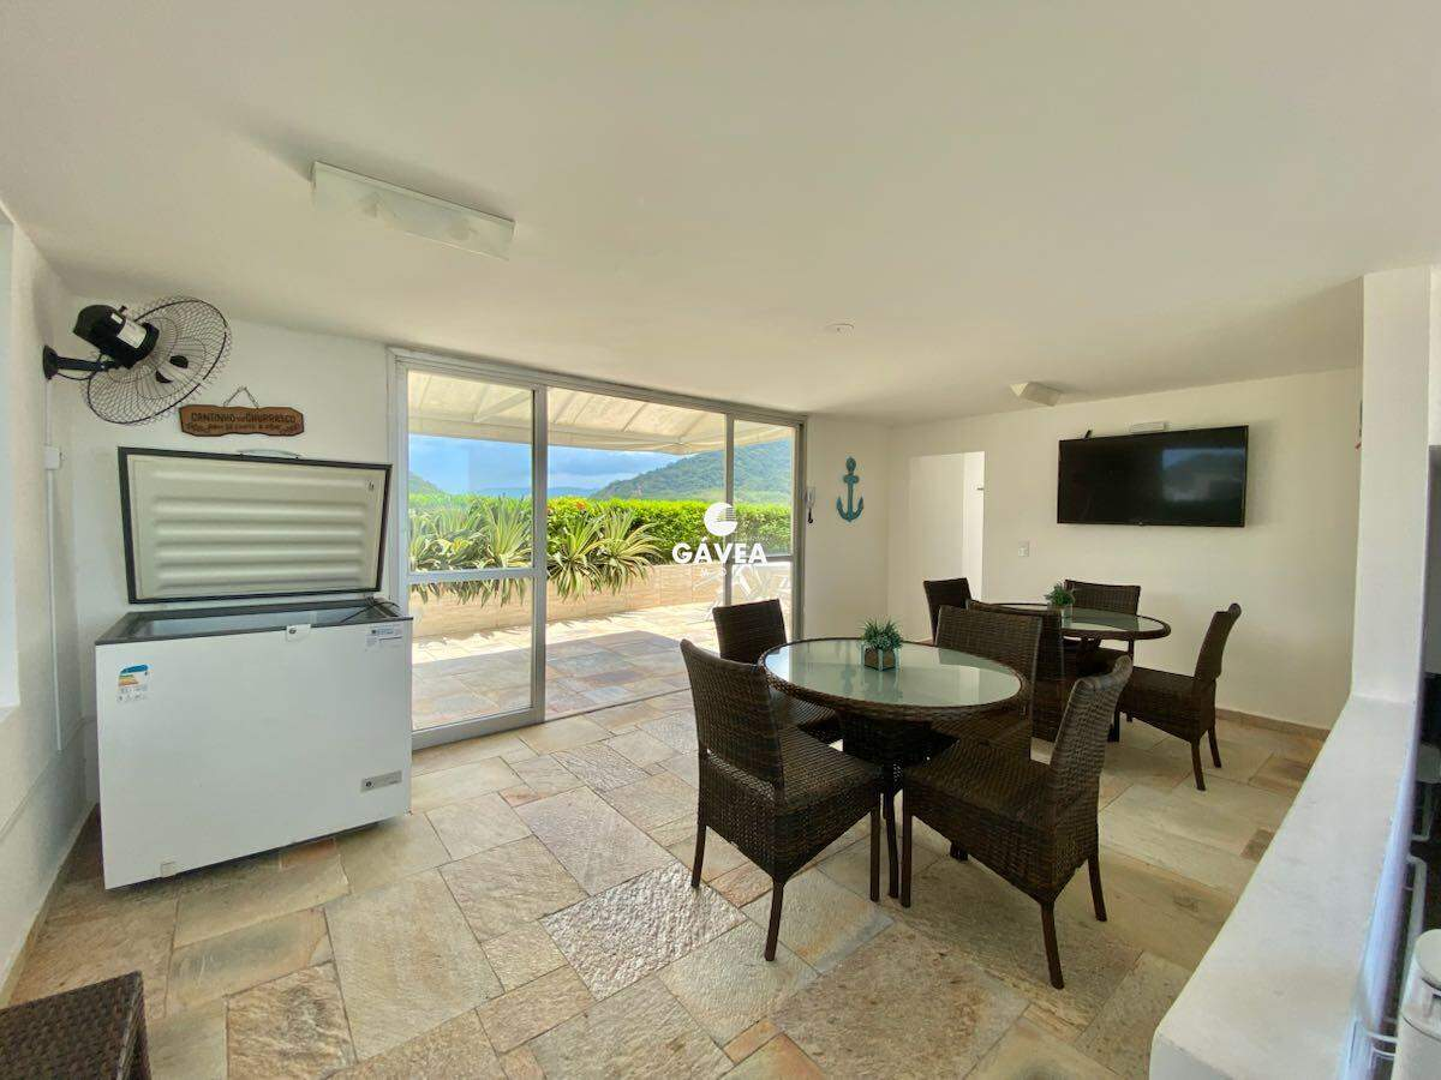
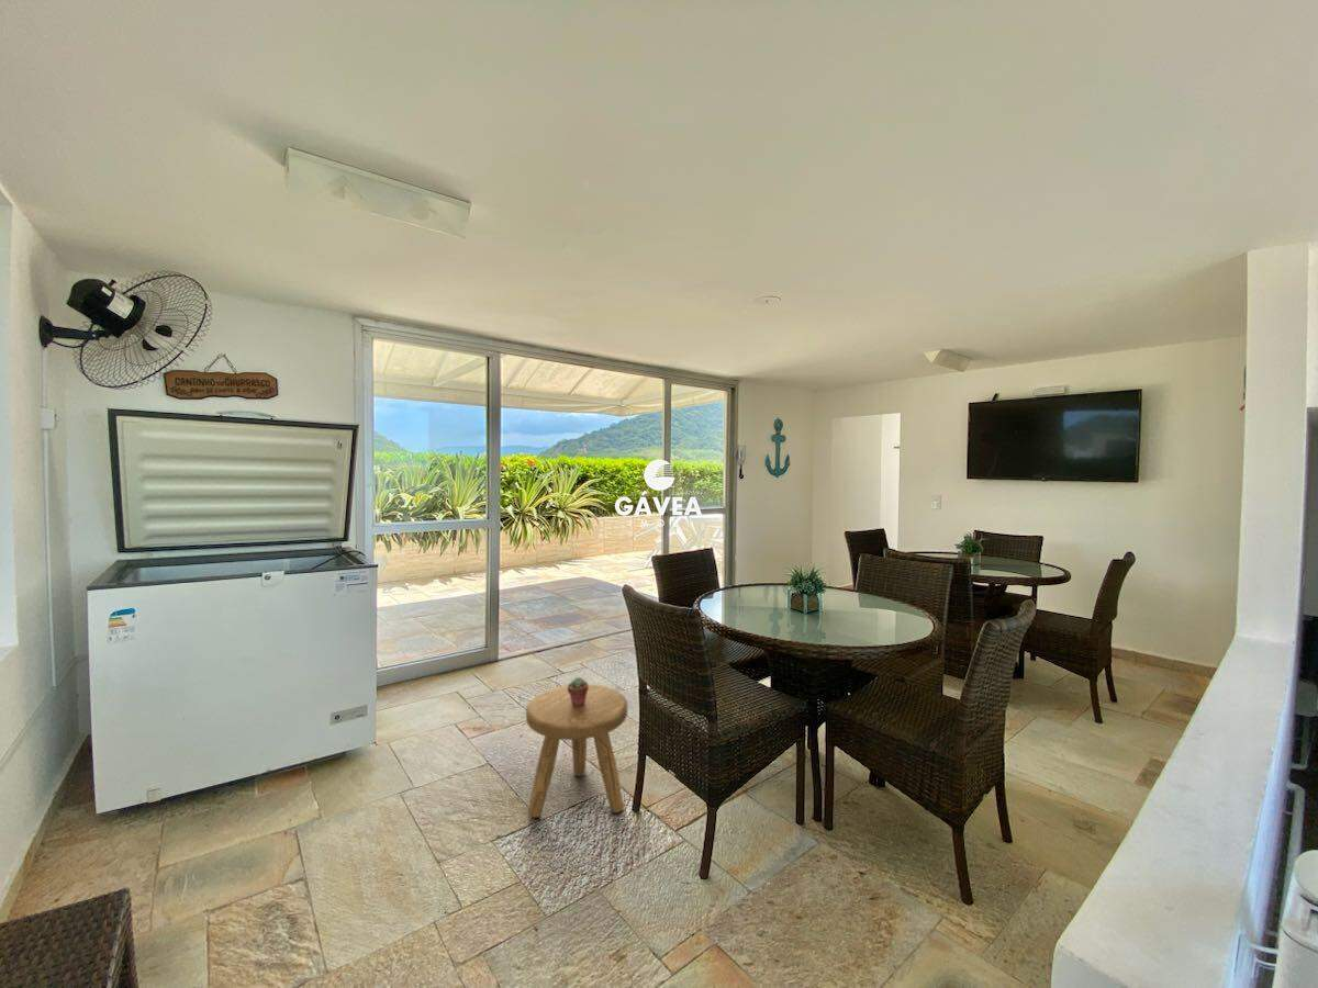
+ potted succulent [567,676,589,707]
+ stool [525,684,628,818]
